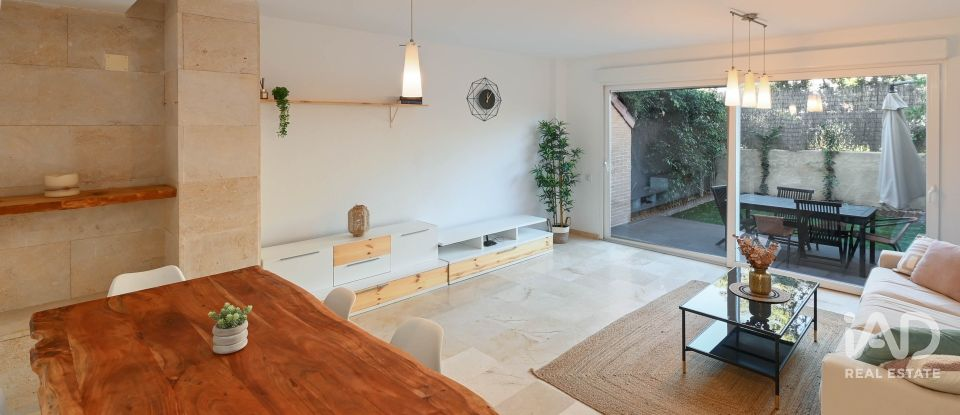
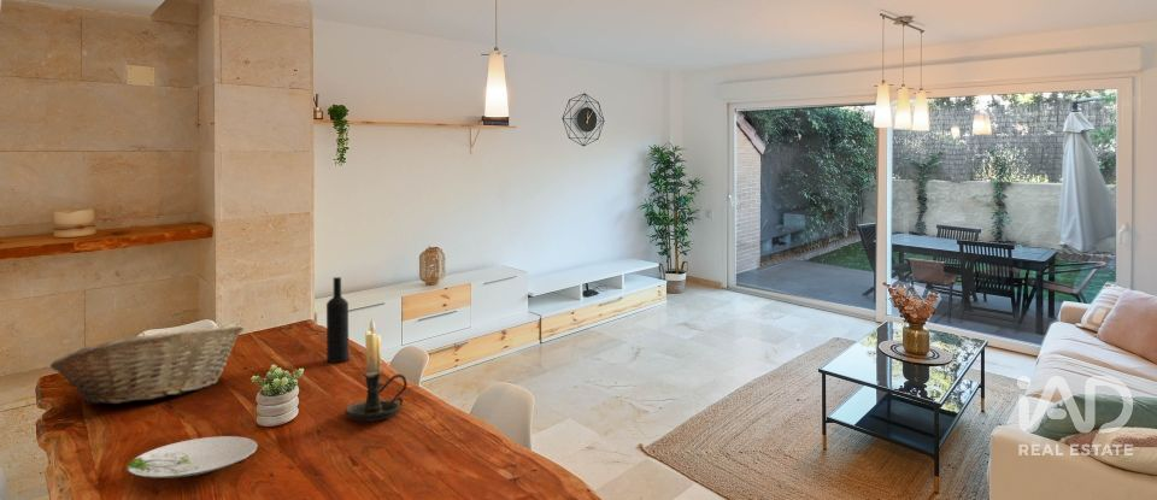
+ fruit basket [49,322,245,406]
+ plate [125,435,259,480]
+ candle holder [343,317,409,423]
+ wine bottle [325,276,350,364]
